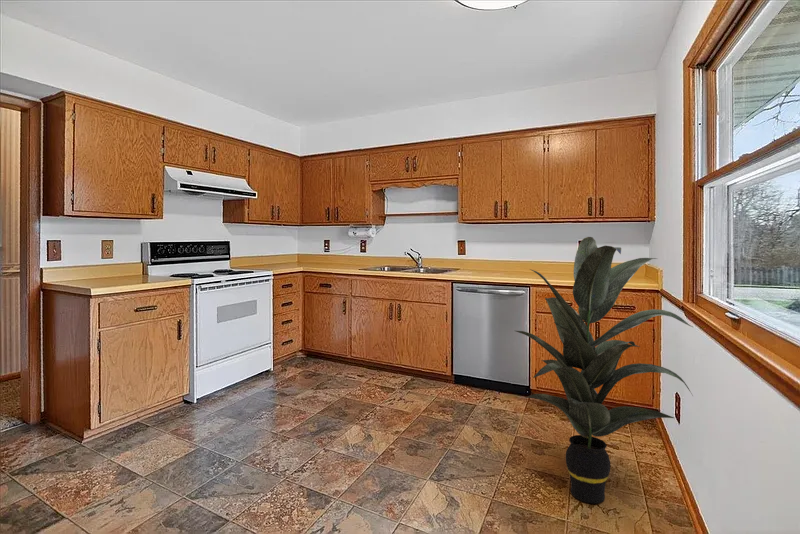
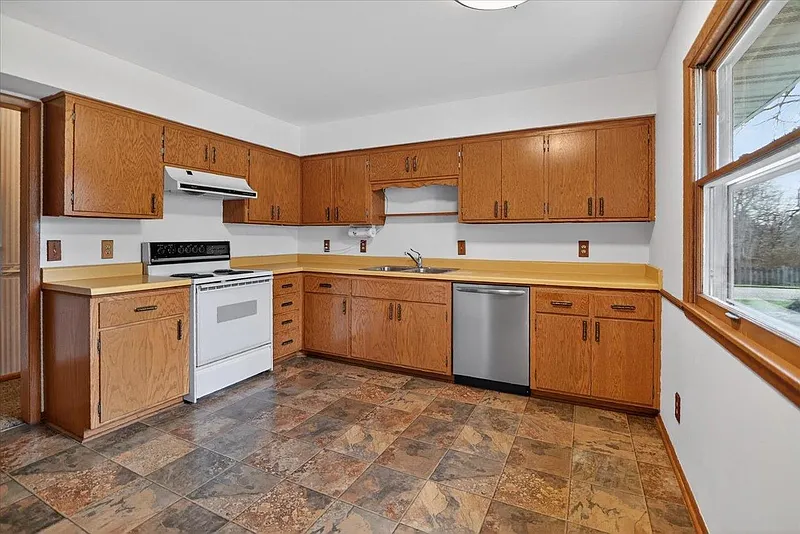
- indoor plant [515,236,694,504]
